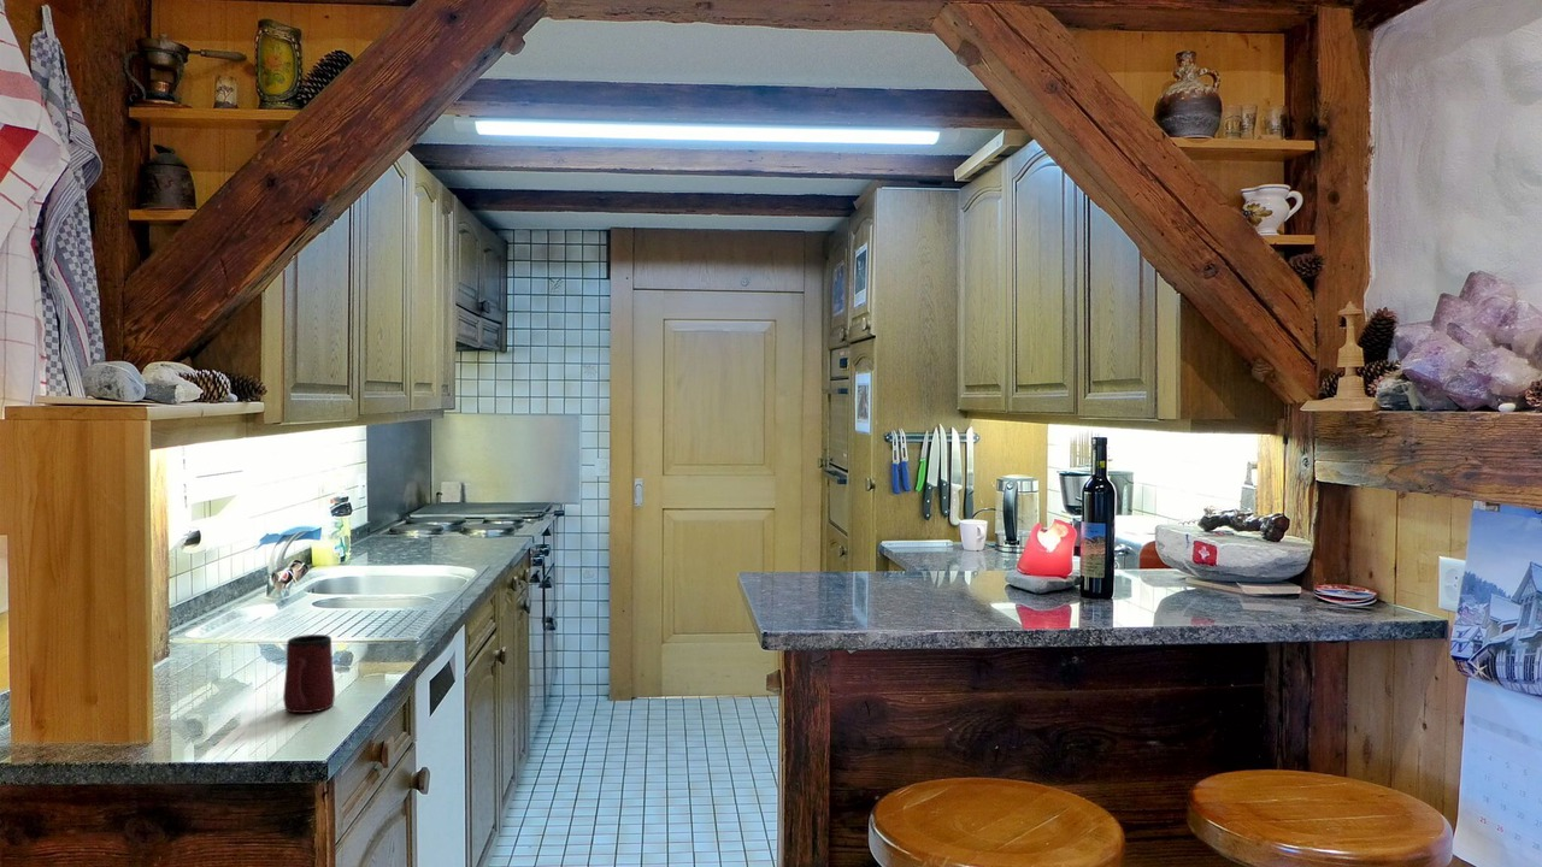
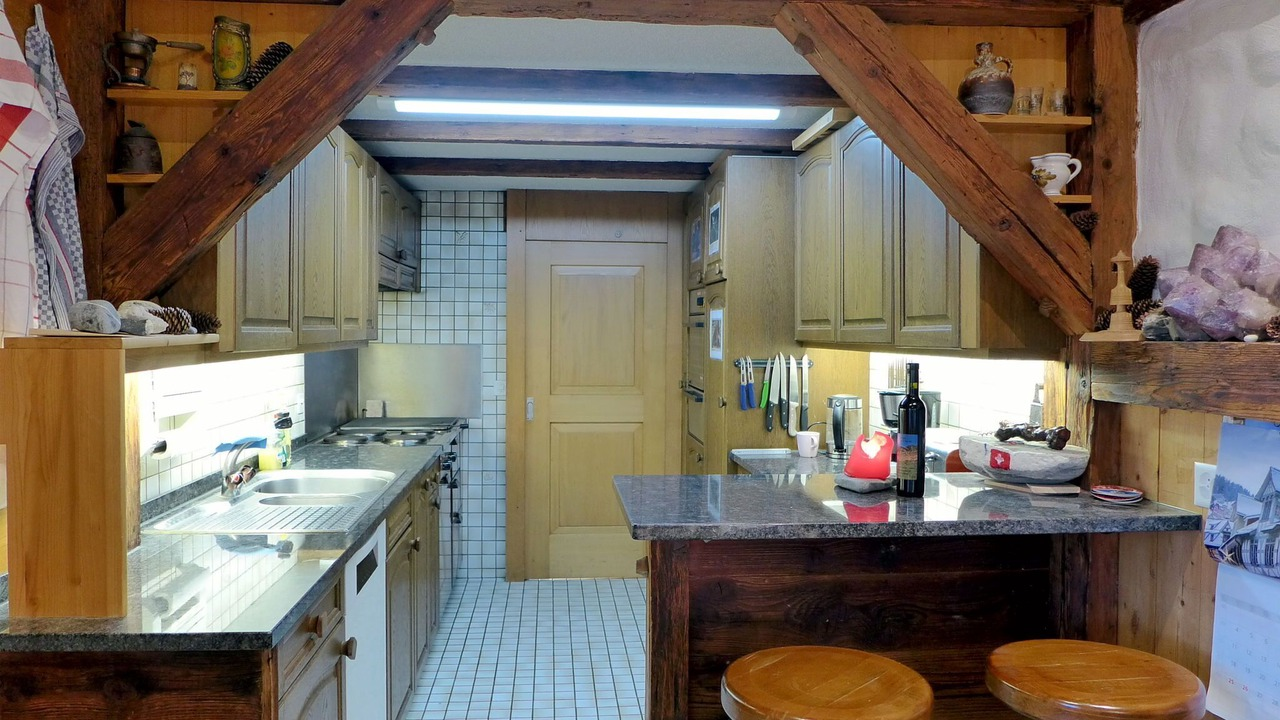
- mug [282,633,336,714]
